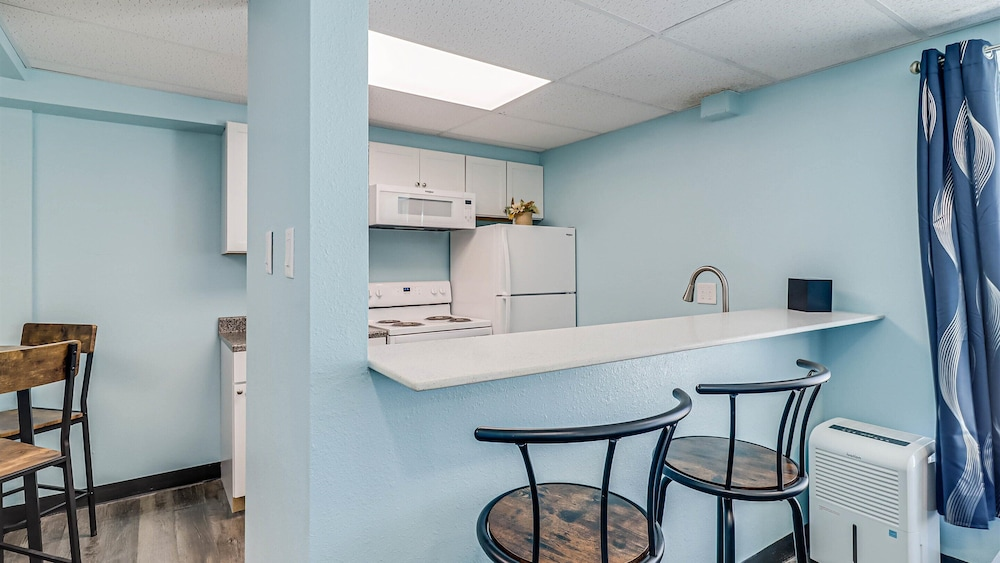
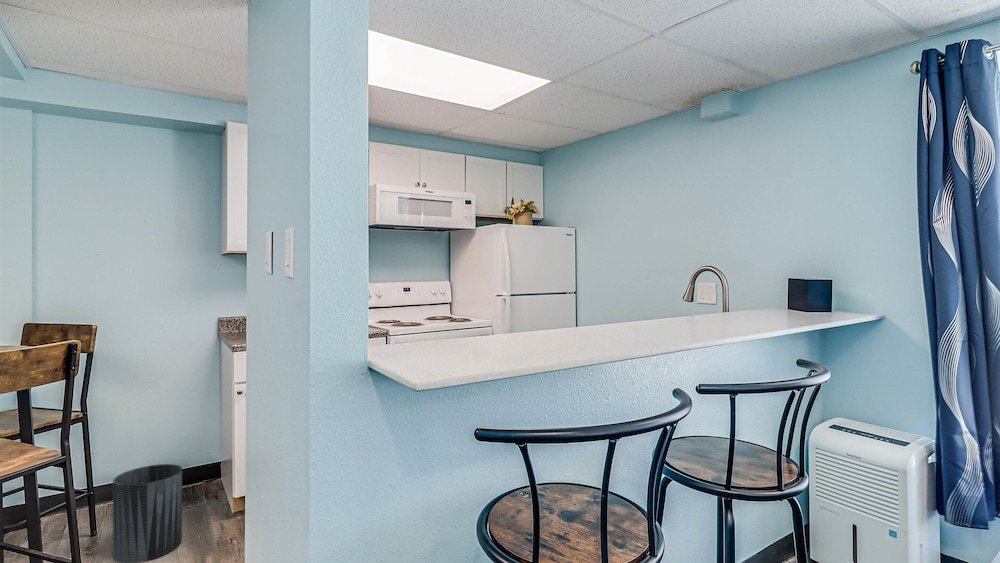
+ trash can [112,463,183,563]
